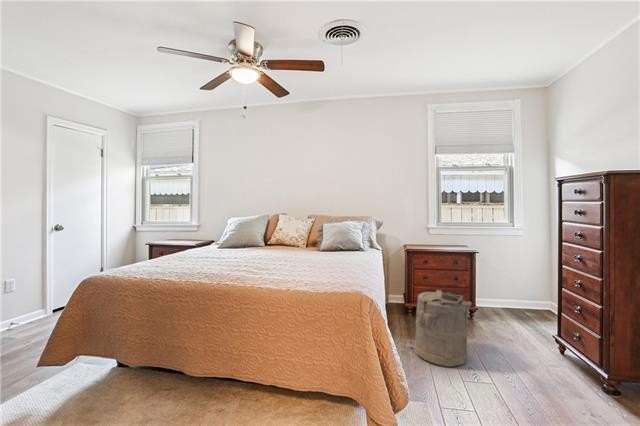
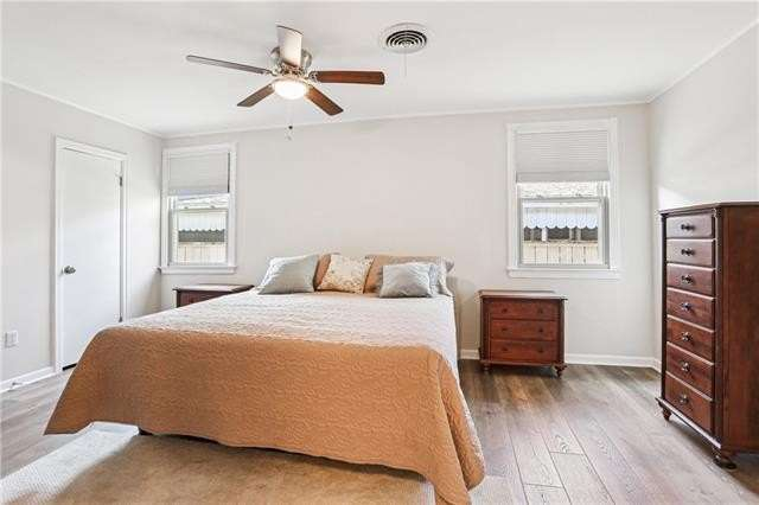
- laundry hamper [414,289,473,367]
